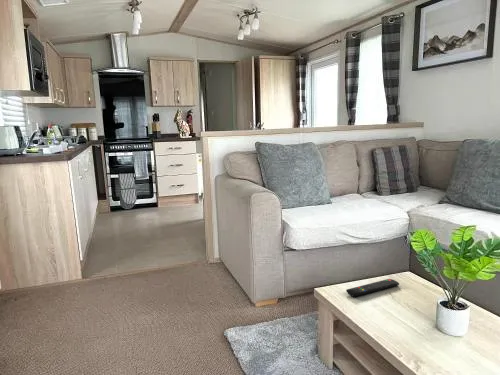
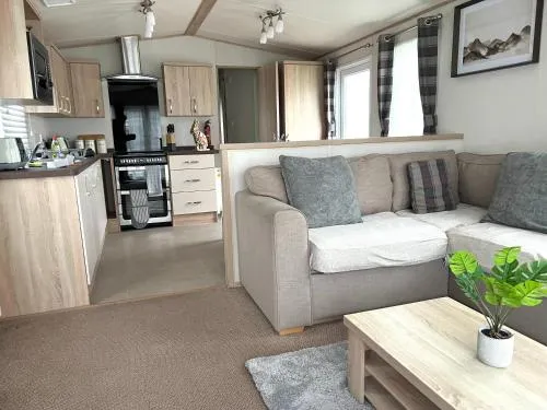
- remote control [345,278,400,297]
